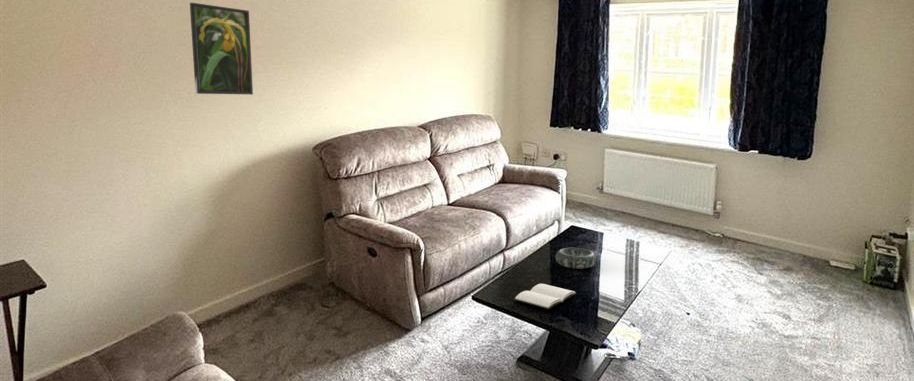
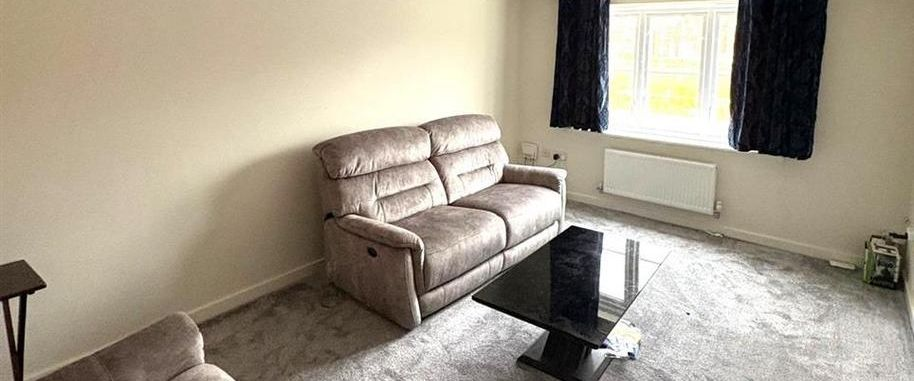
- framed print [189,2,254,96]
- decorative bowl [555,247,597,269]
- book [513,283,577,310]
